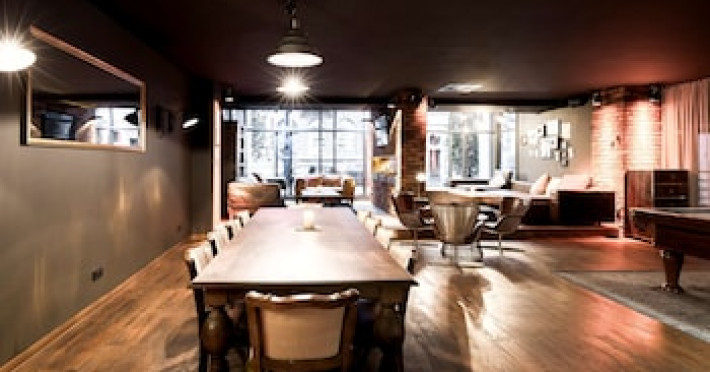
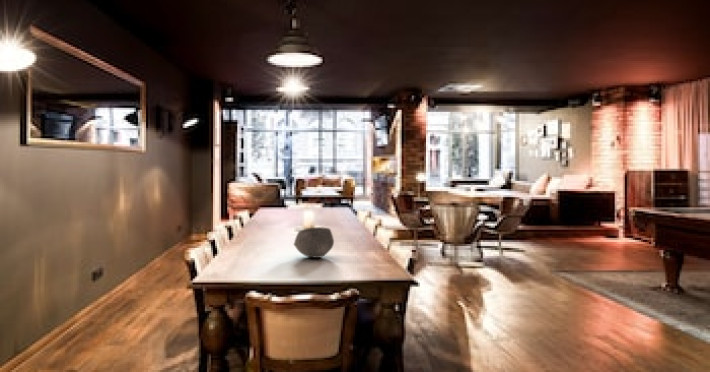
+ bowl [293,226,335,259]
